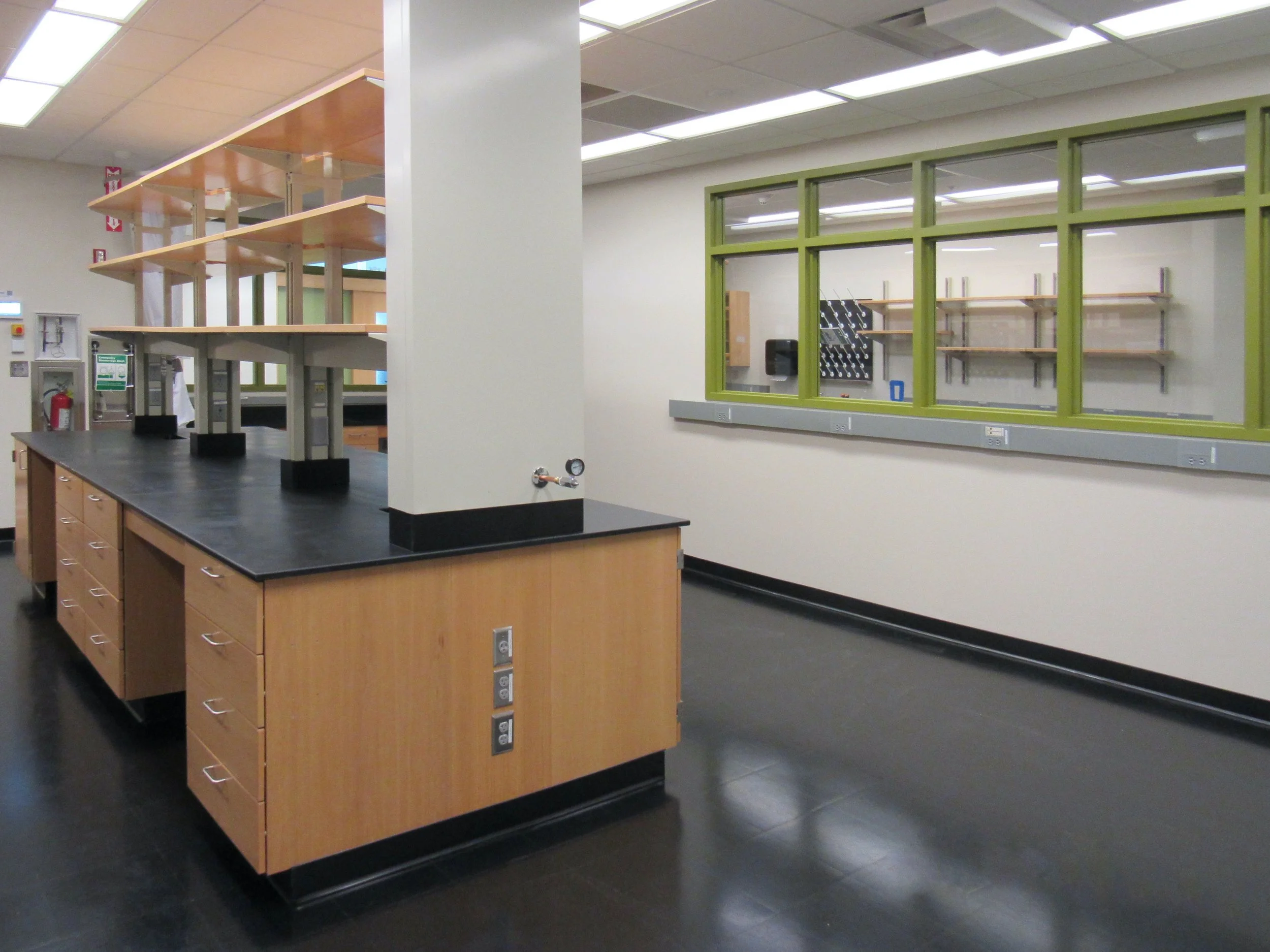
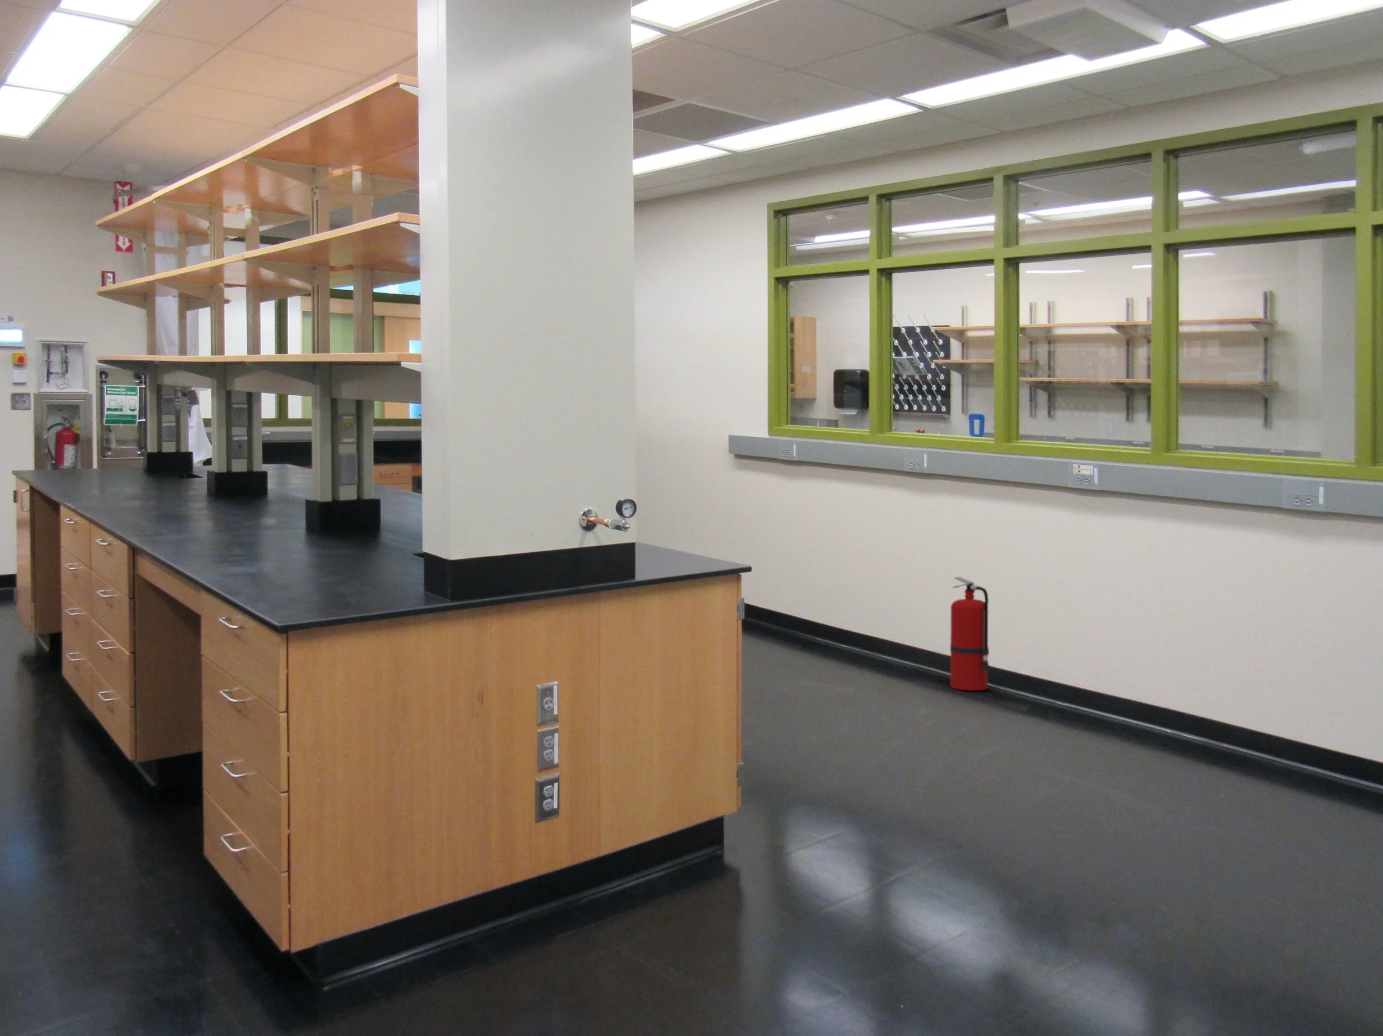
+ fire extinguisher [950,576,991,691]
